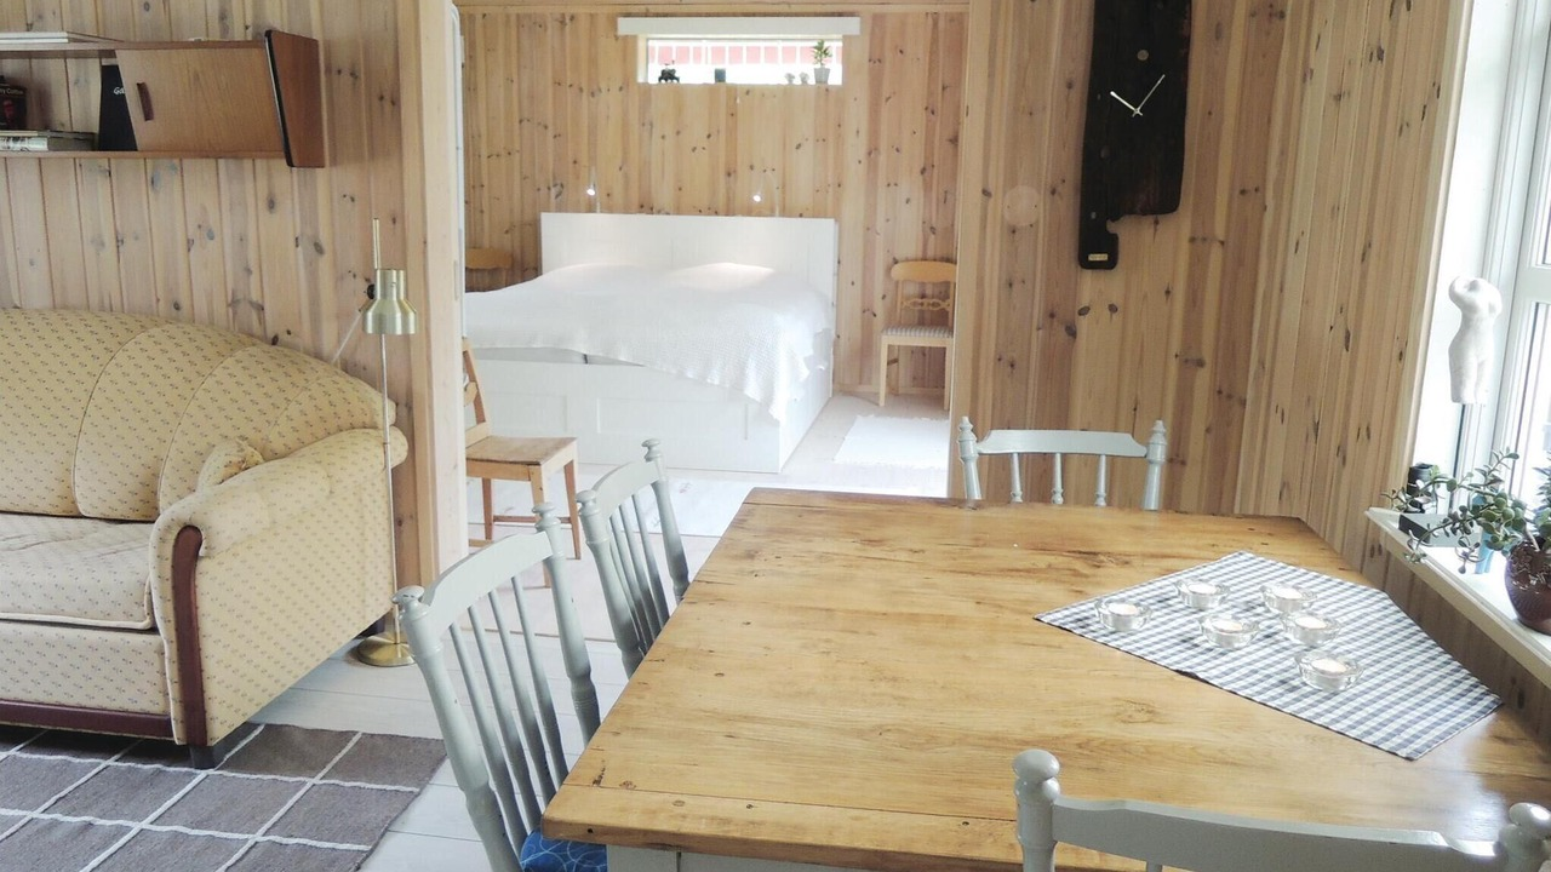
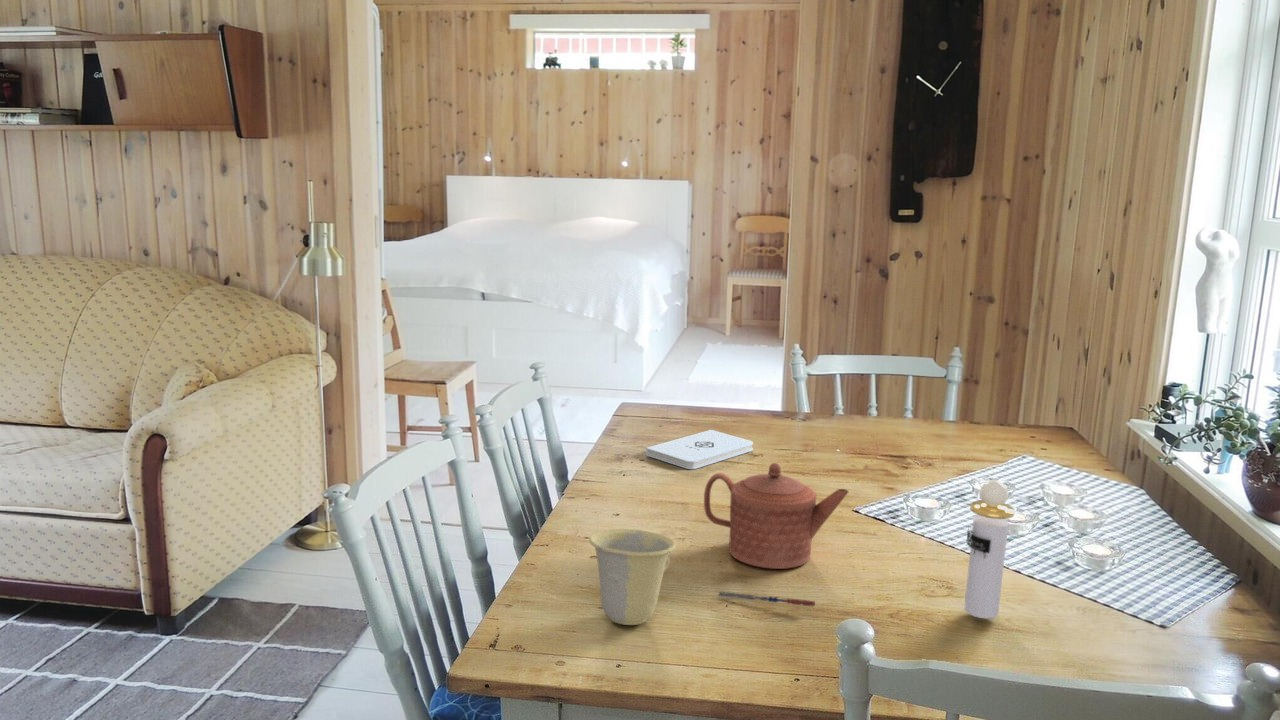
+ notepad [645,429,754,470]
+ cup [588,528,677,626]
+ pen [717,590,816,608]
+ teapot [703,462,850,570]
+ perfume bottle [963,479,1016,619]
